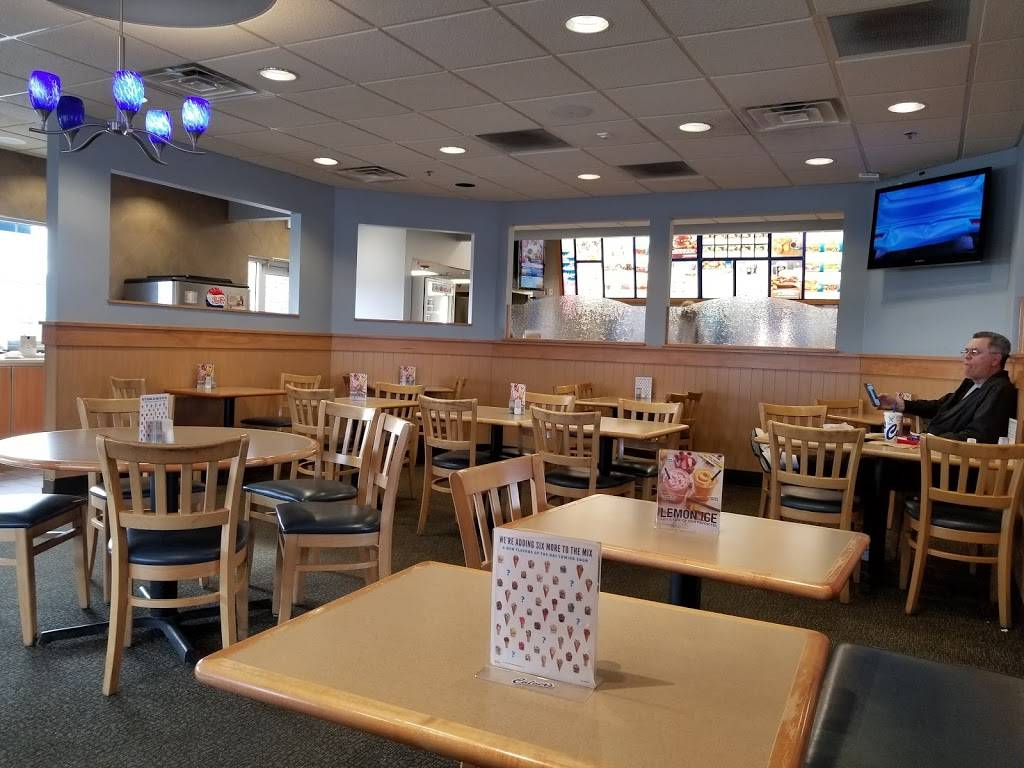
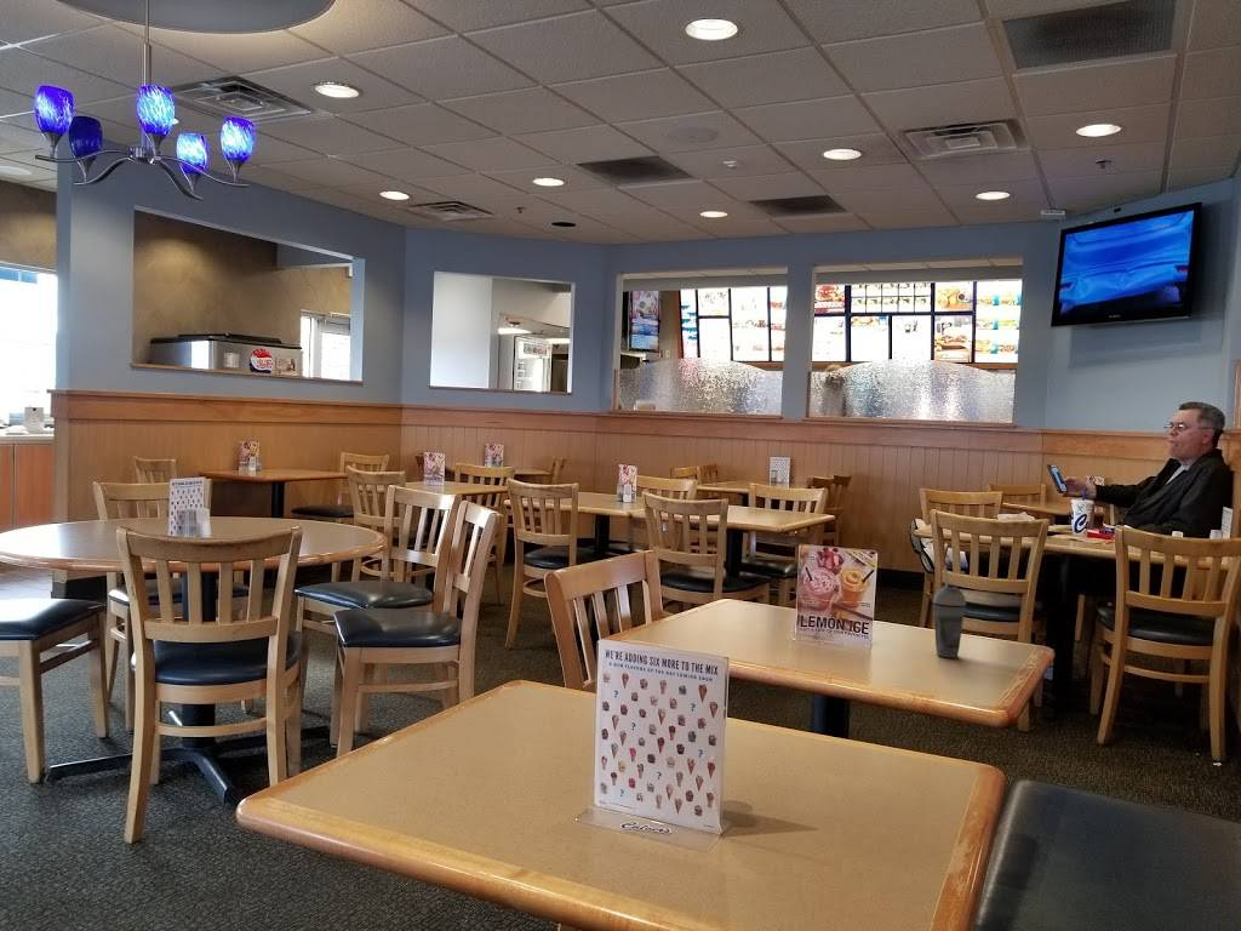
+ beverage cup [931,565,967,658]
